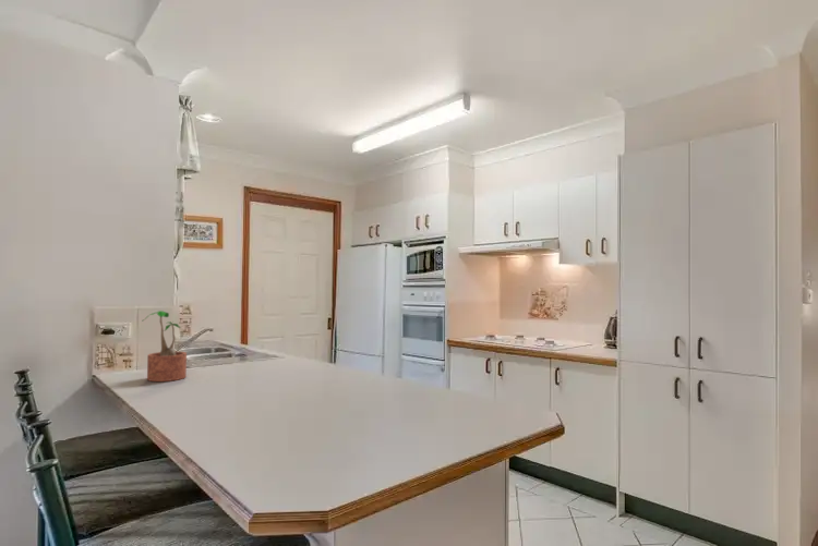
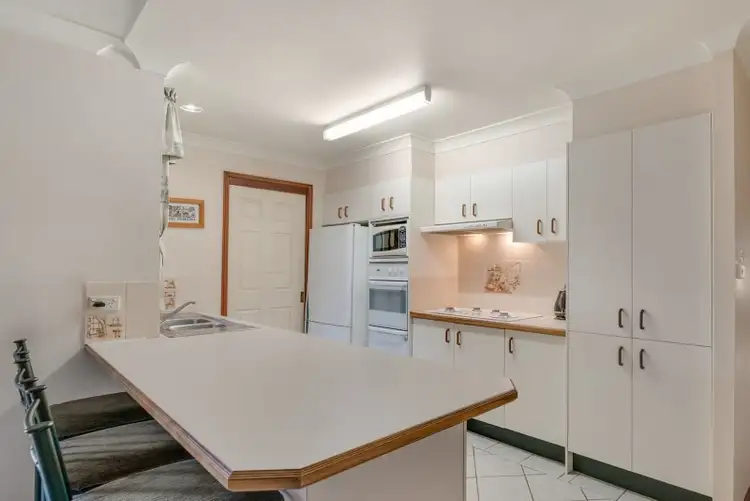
- potted plant [143,310,188,383]
